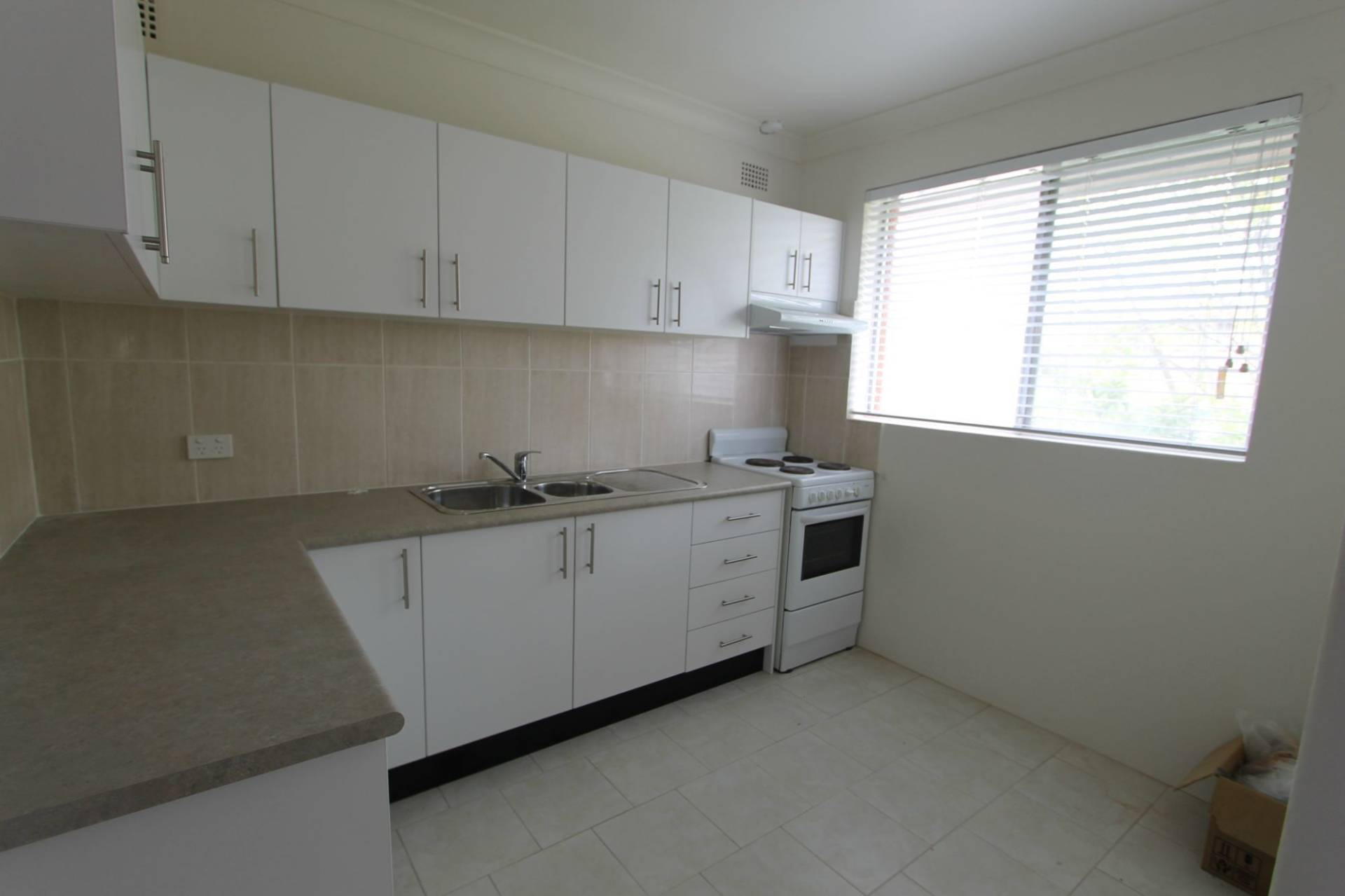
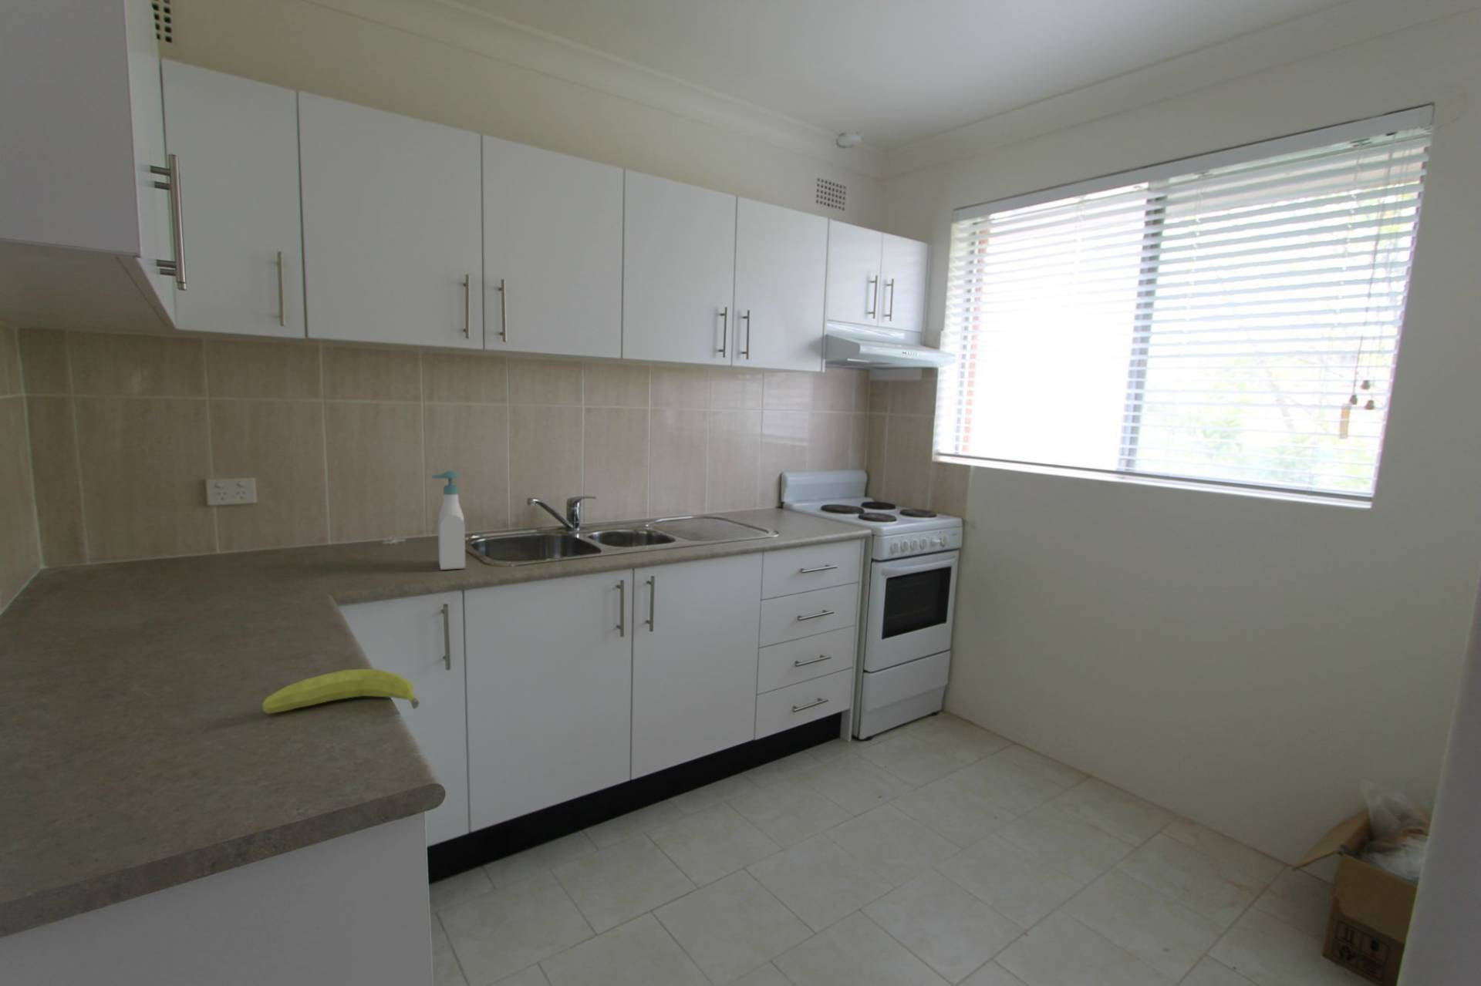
+ fruit [261,668,421,714]
+ soap bottle [431,470,466,570]
